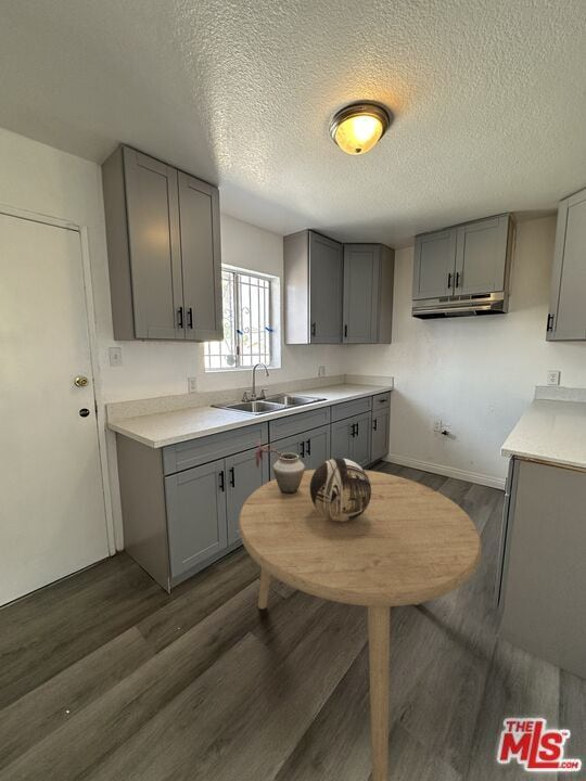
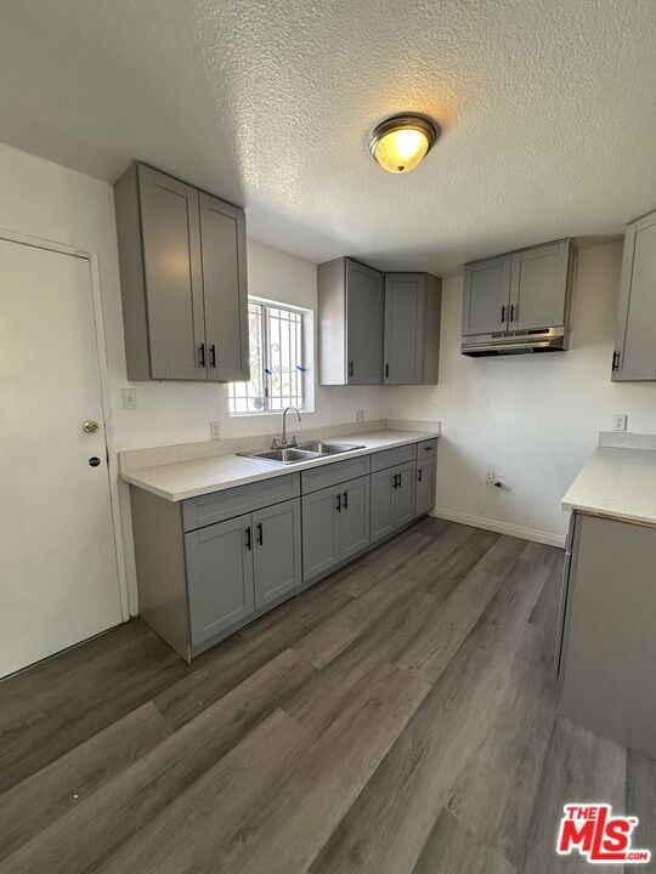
- decorative bowl [310,457,371,522]
- vase [254,439,306,494]
- dining table [238,469,483,781]
